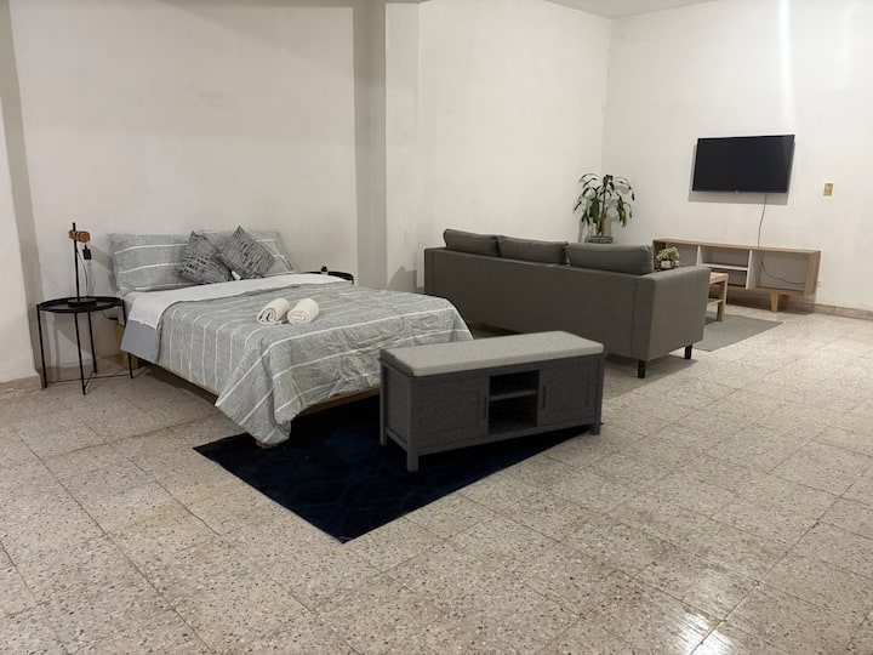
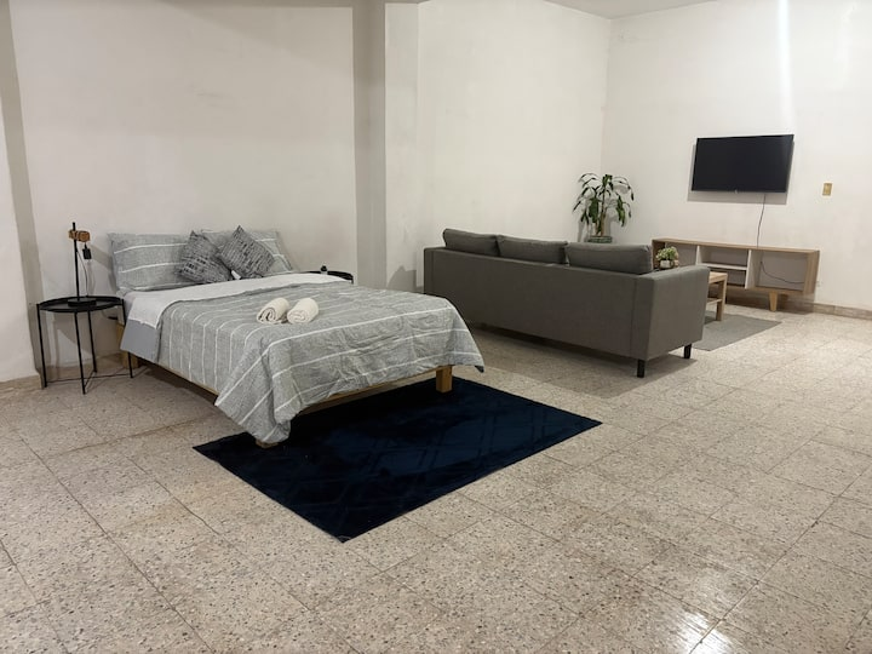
- bench [376,329,610,473]
